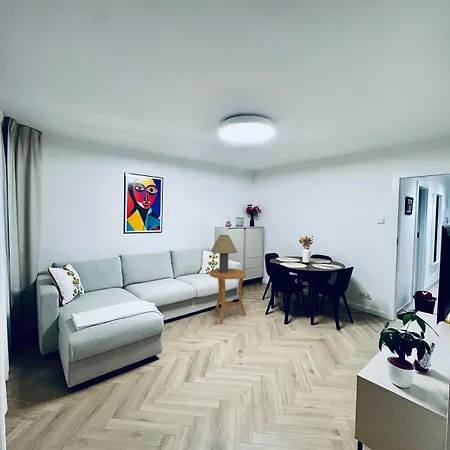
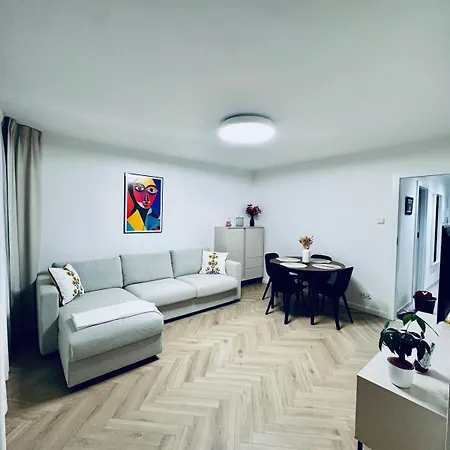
- table lamp [210,234,238,273]
- side table [209,267,247,325]
